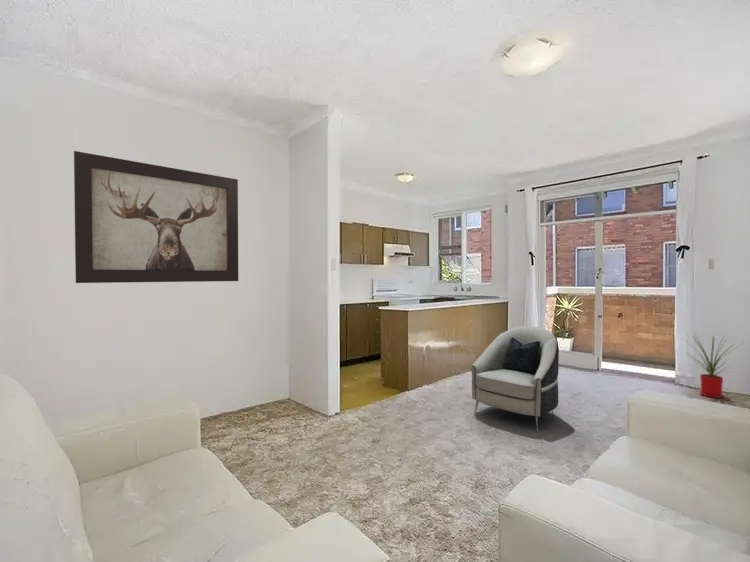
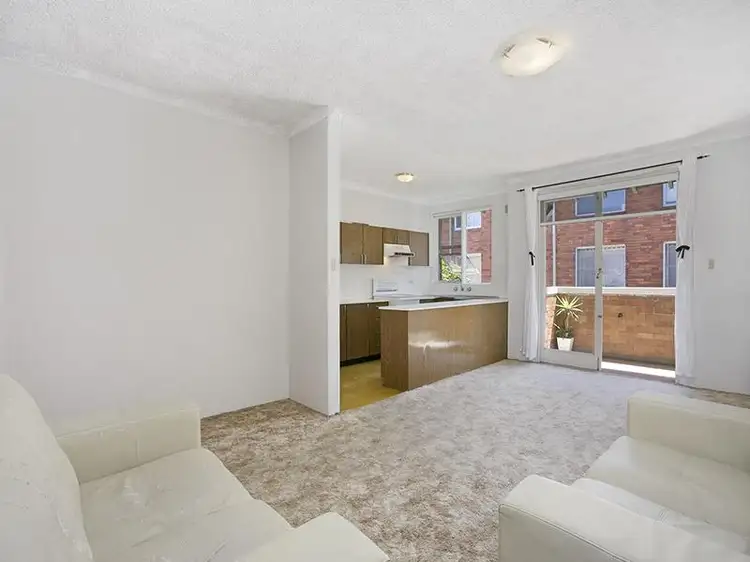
- armchair [471,325,560,432]
- house plant [682,331,744,399]
- wall art [73,150,239,284]
